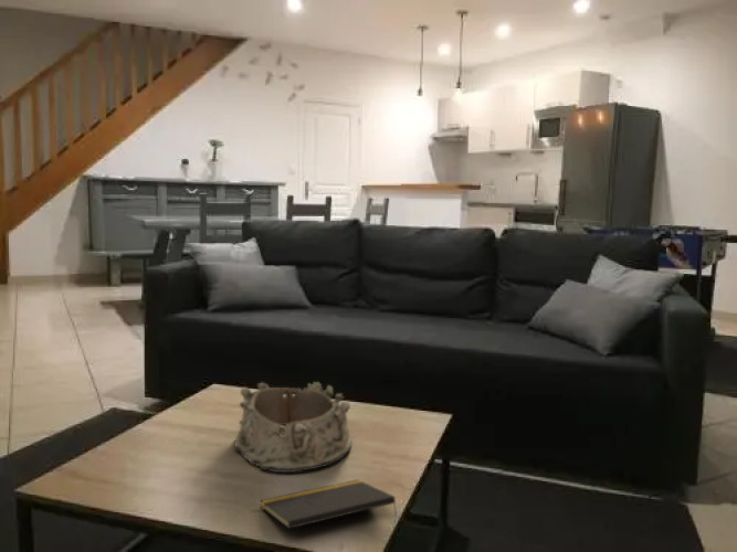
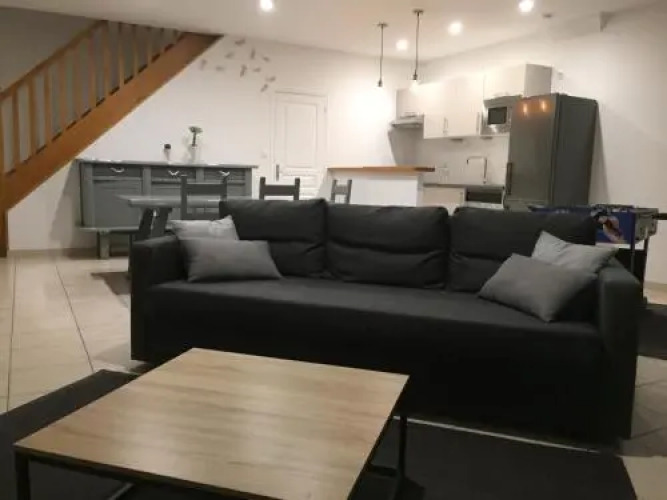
- notepad [260,479,398,530]
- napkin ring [233,381,352,474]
